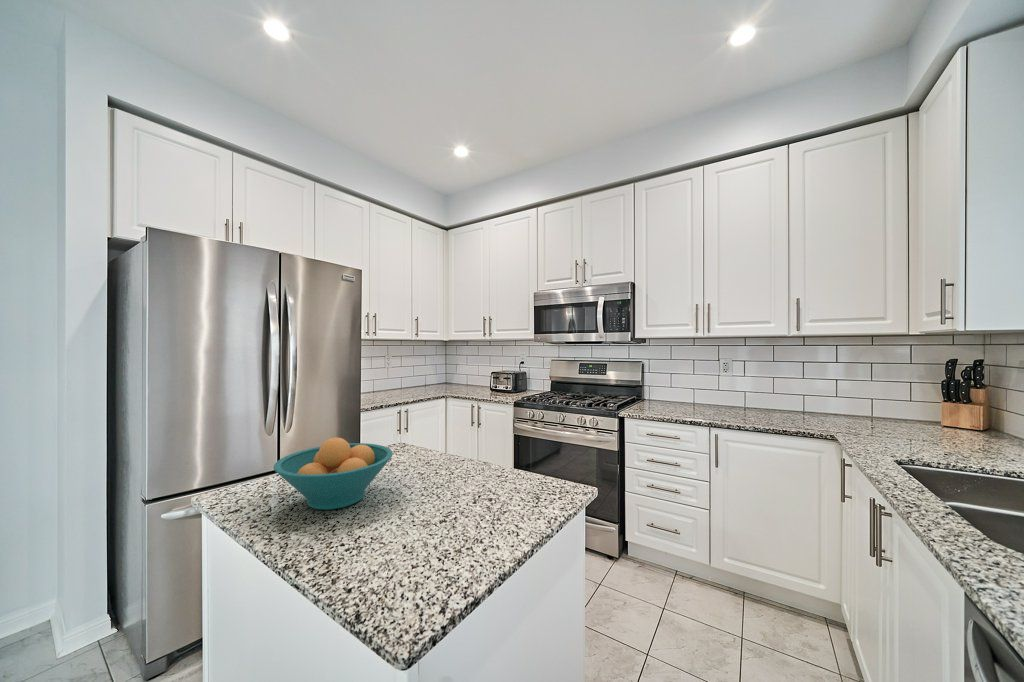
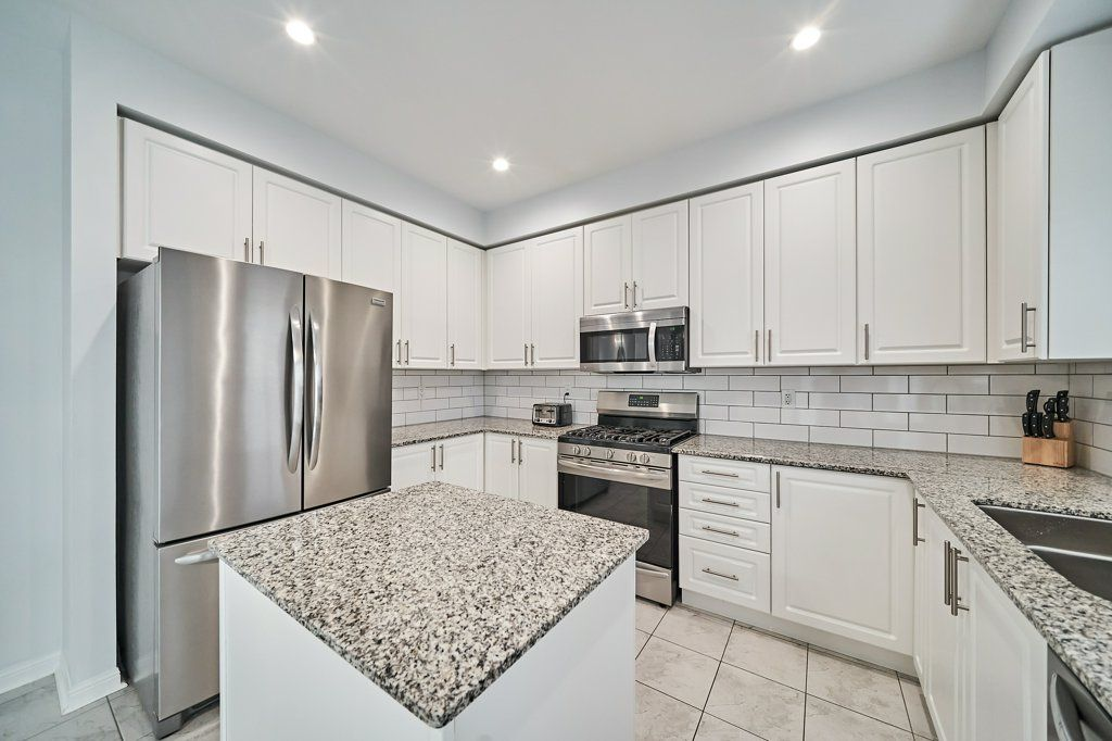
- fruit bowl [273,437,394,511]
